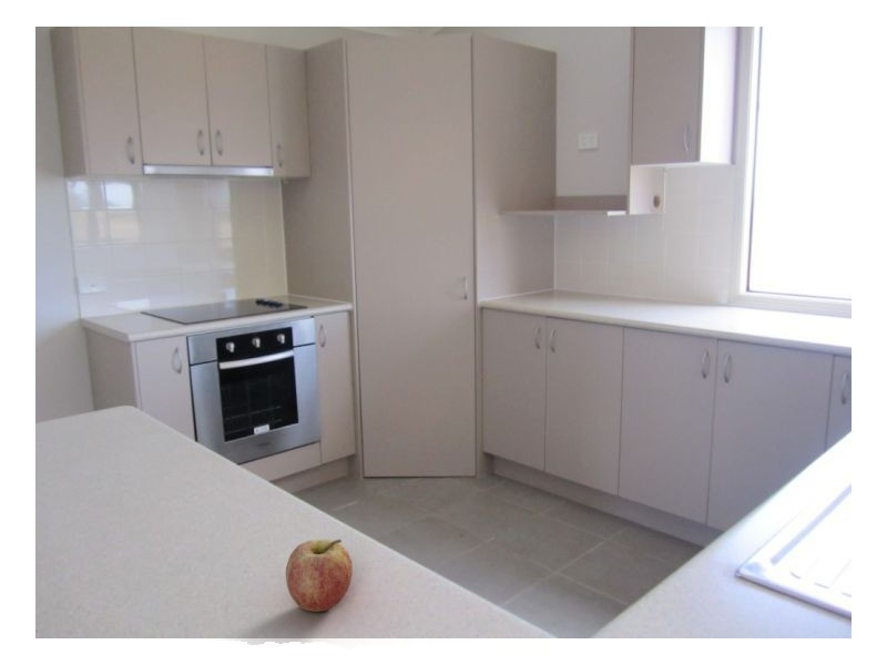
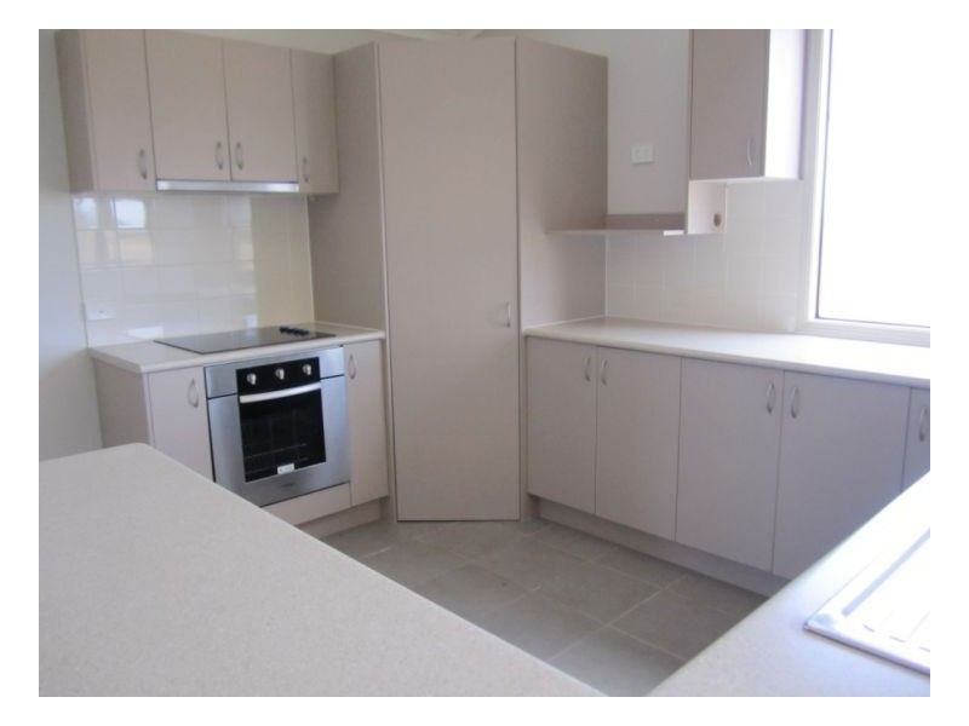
- fruit [285,538,354,613]
